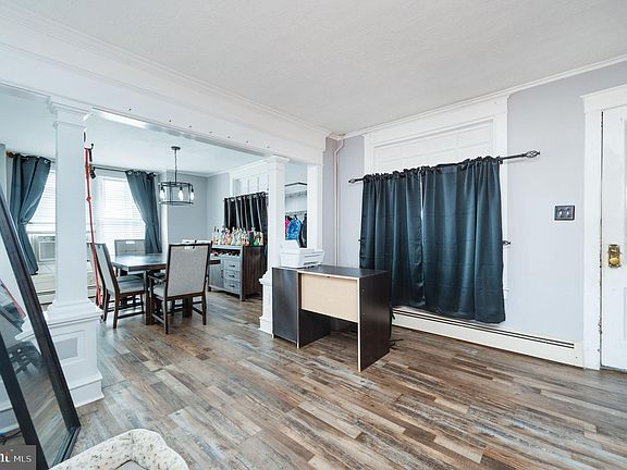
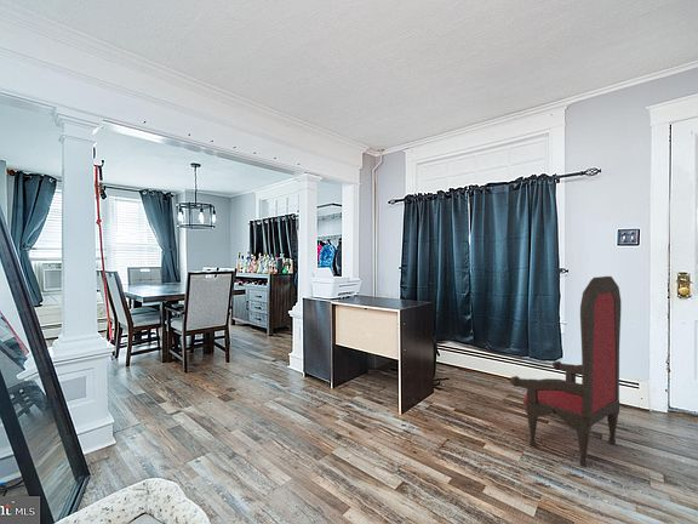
+ armchair [509,275,622,468]
